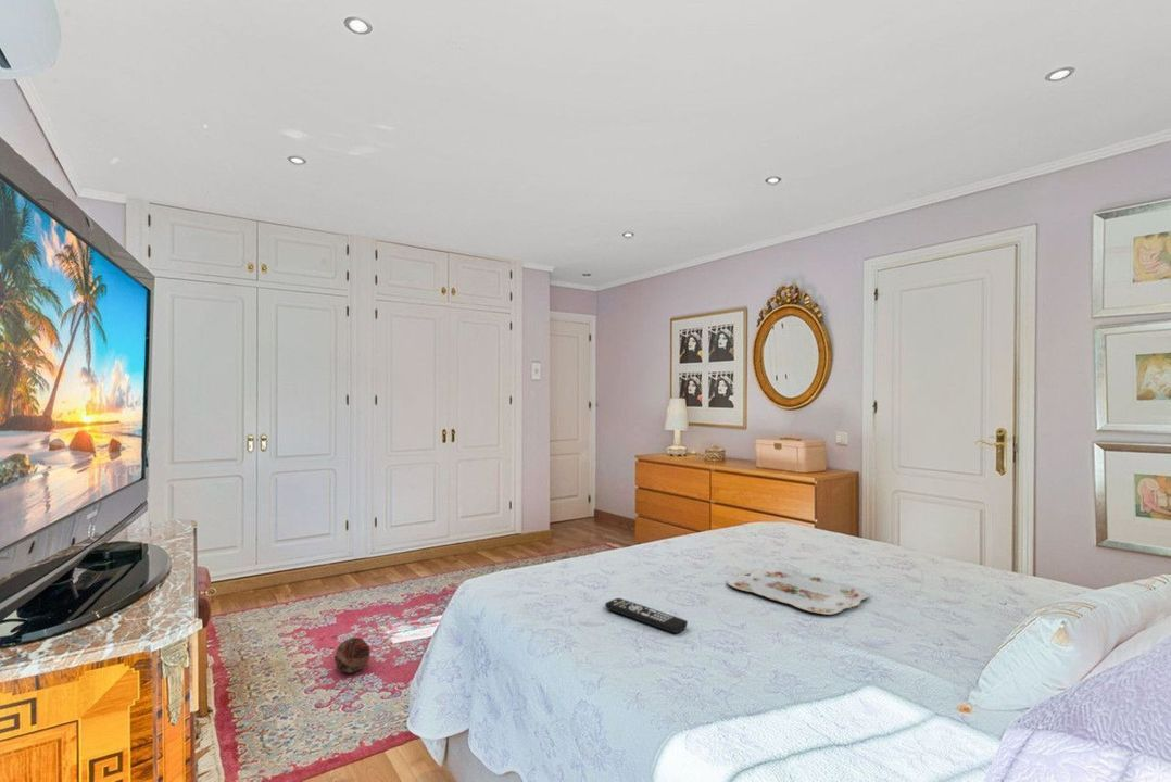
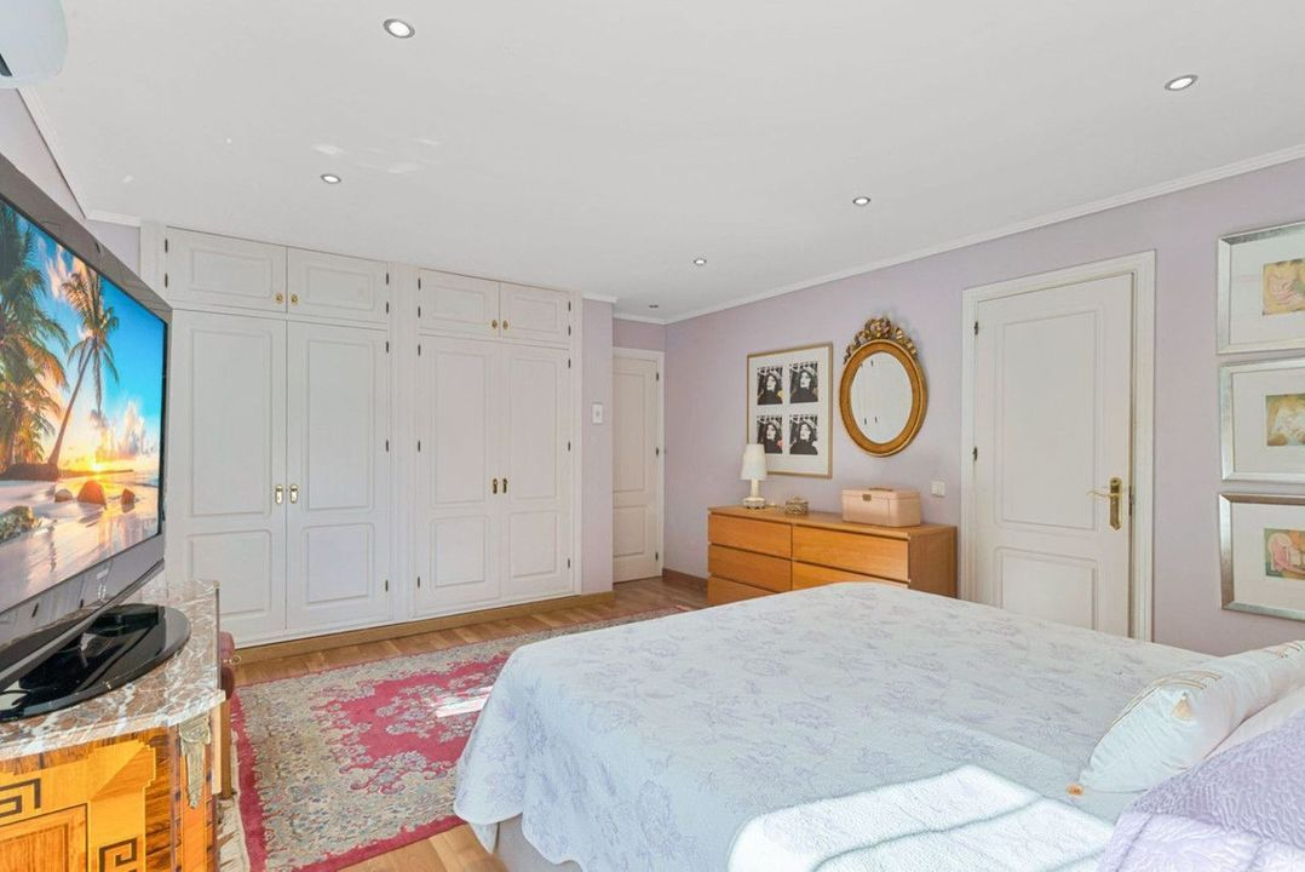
- remote control [604,597,689,634]
- serving tray [726,566,870,616]
- decorative ball [333,636,372,674]
